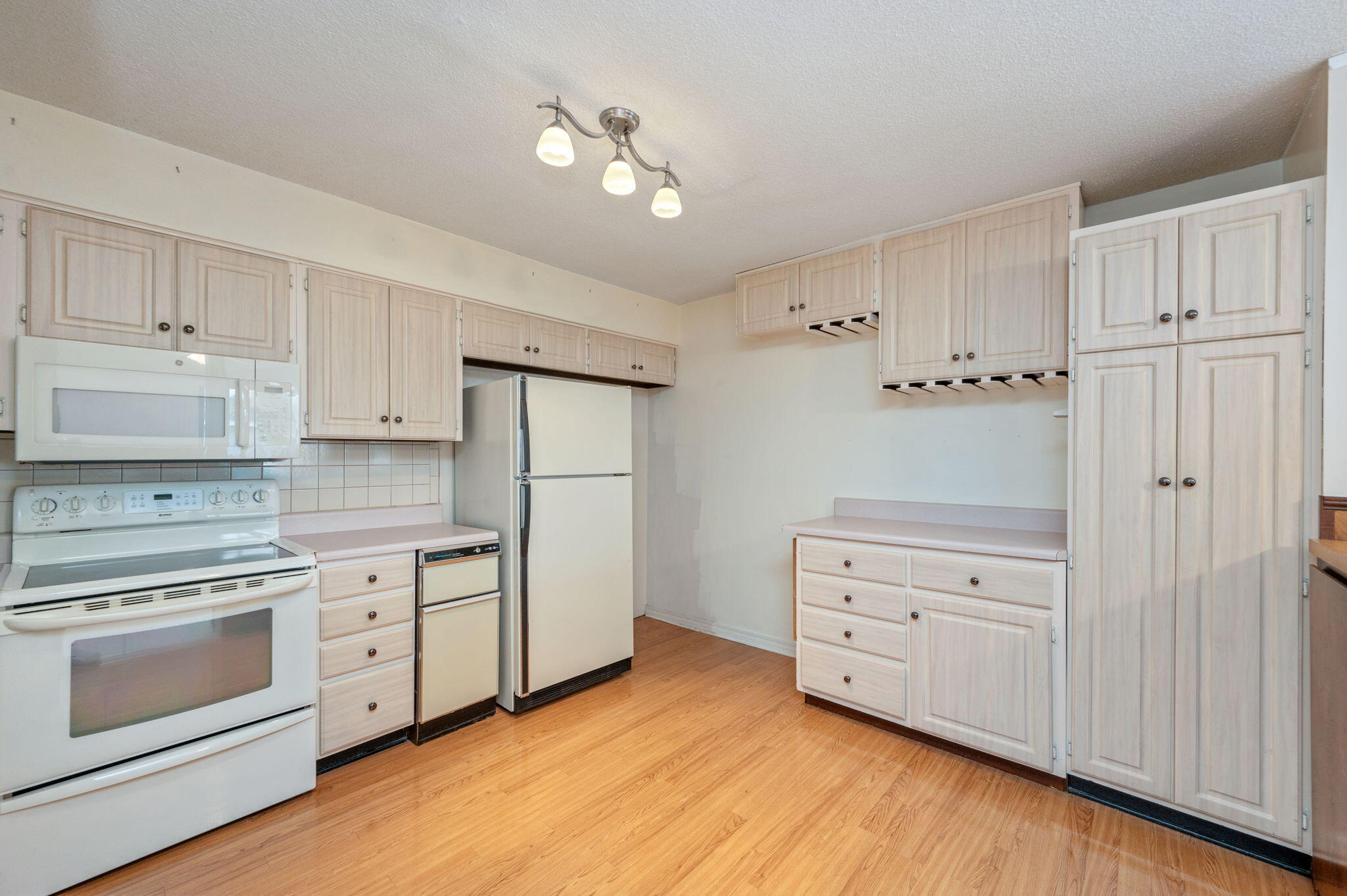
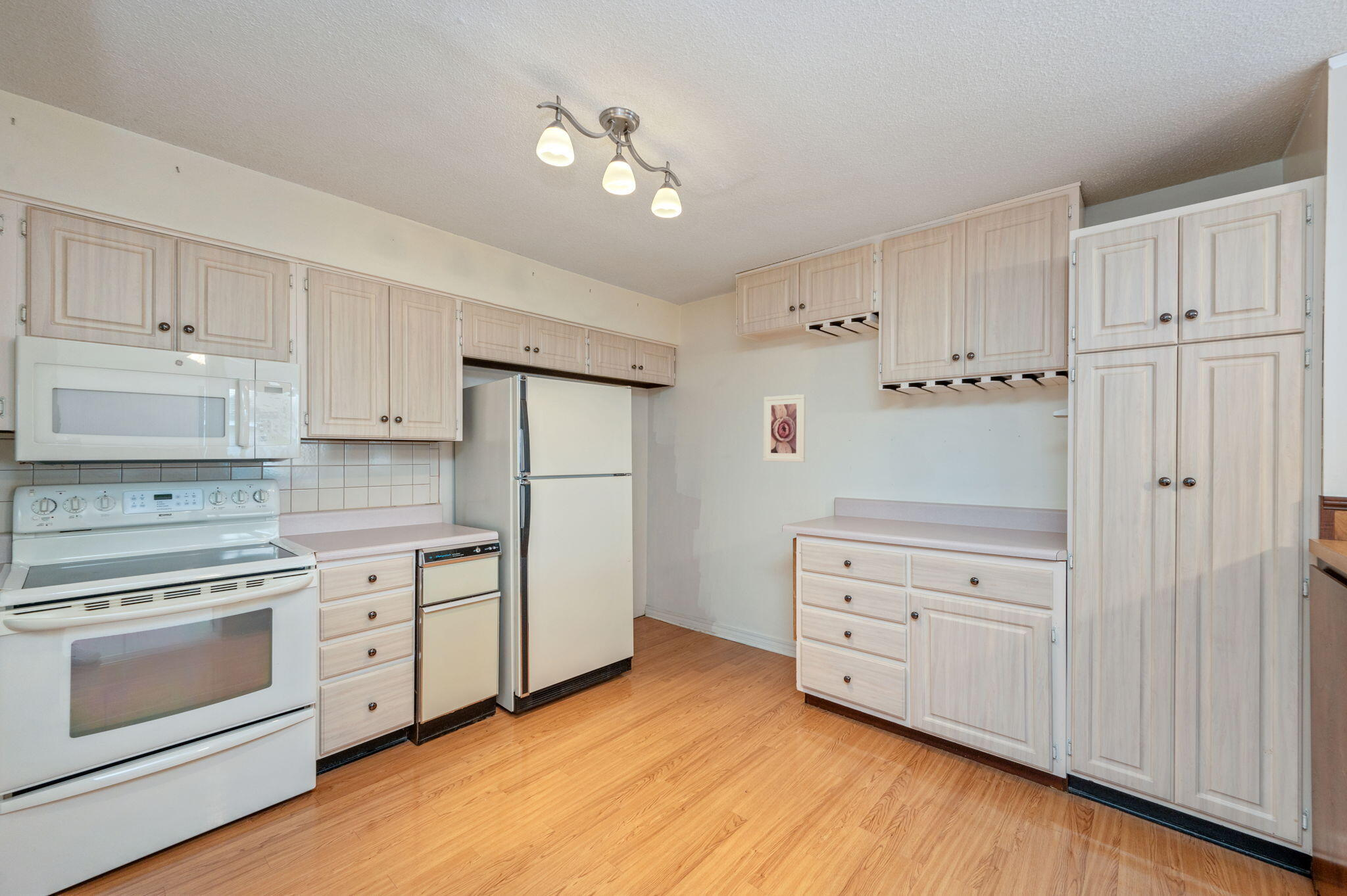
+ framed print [763,394,806,463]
